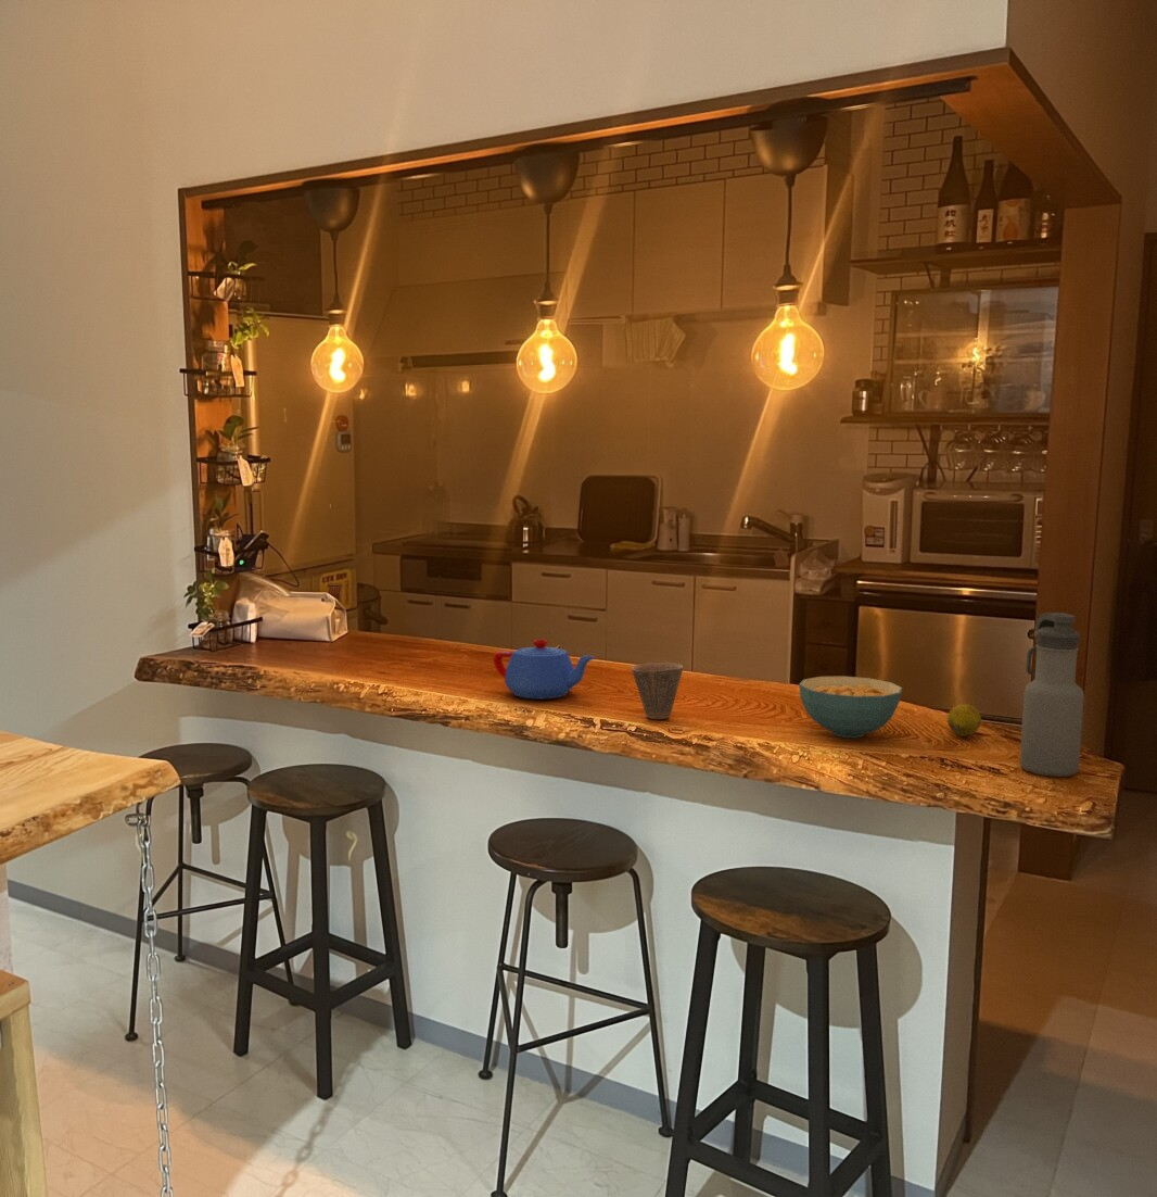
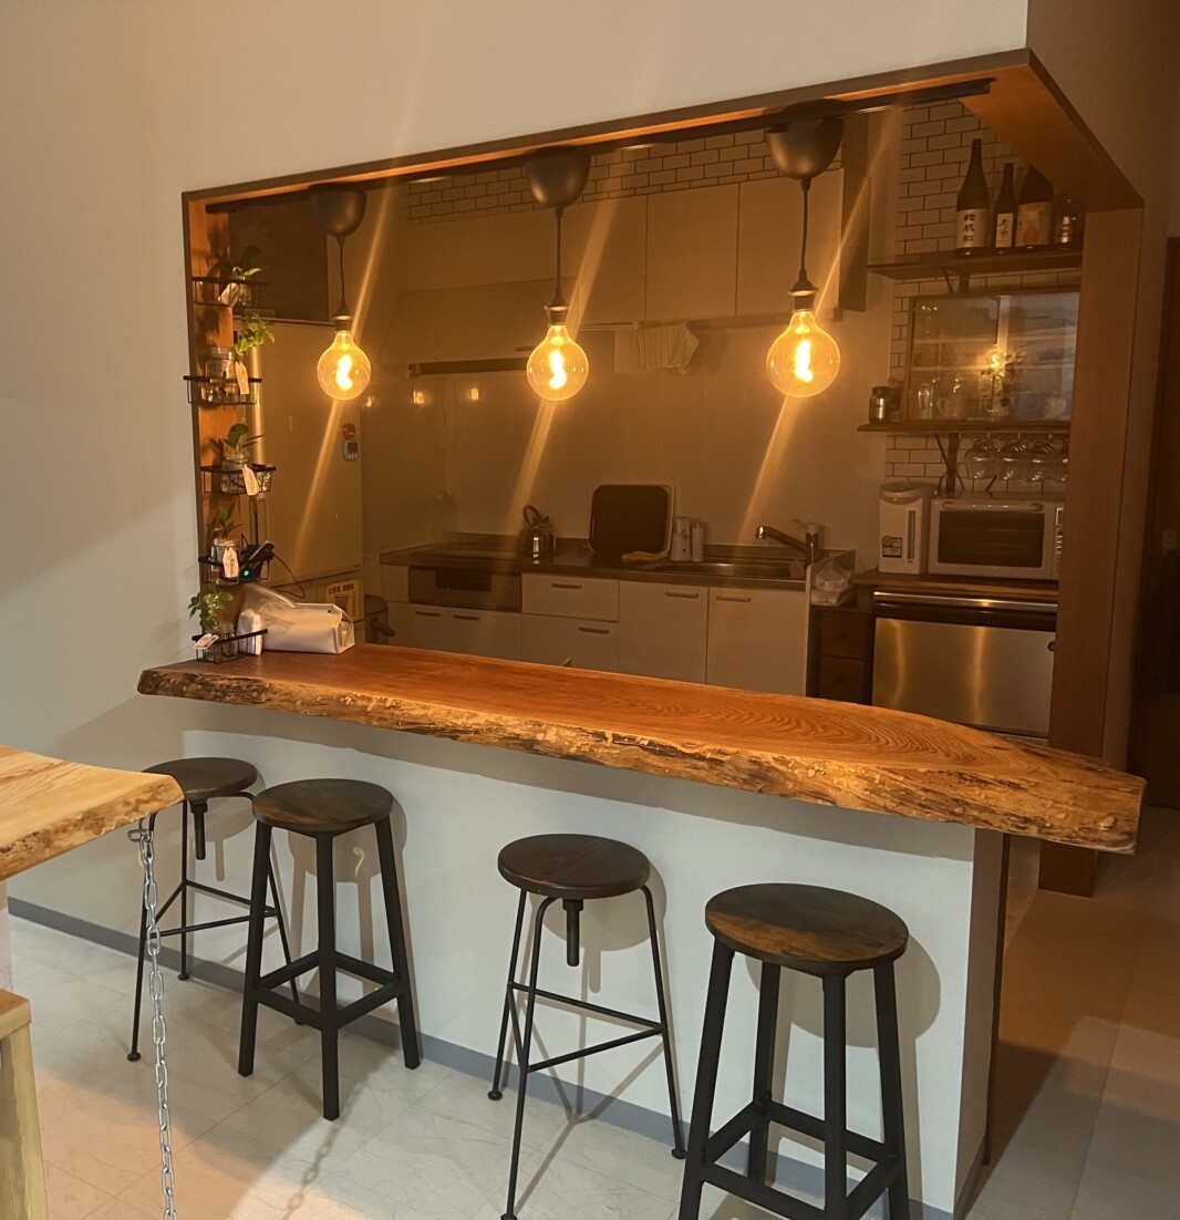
- cup [631,662,684,720]
- fruit [946,703,982,738]
- teapot [493,639,596,701]
- cereal bowl [798,676,903,739]
- water bottle [1019,612,1085,778]
